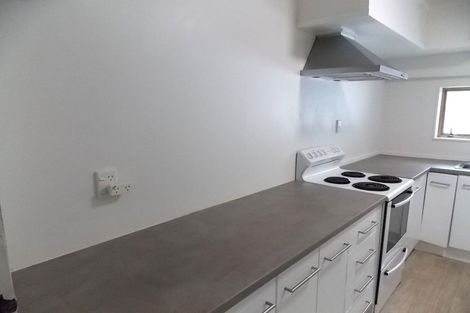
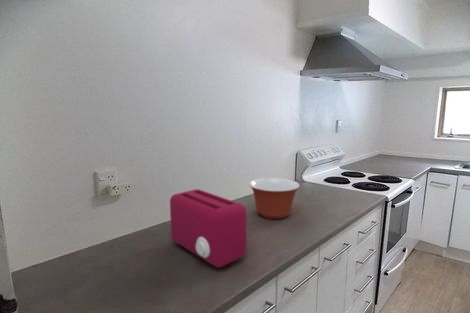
+ toaster [169,188,248,269]
+ mixing bowl [248,177,301,220]
